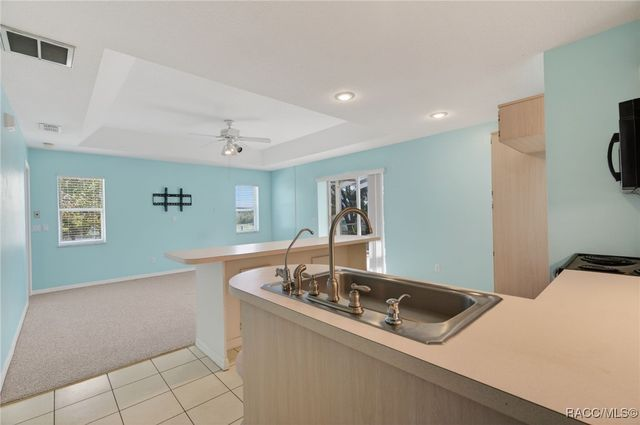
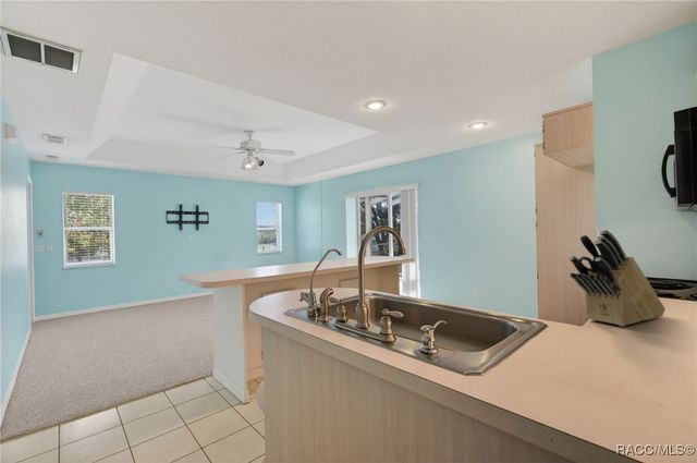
+ knife block [568,229,667,327]
